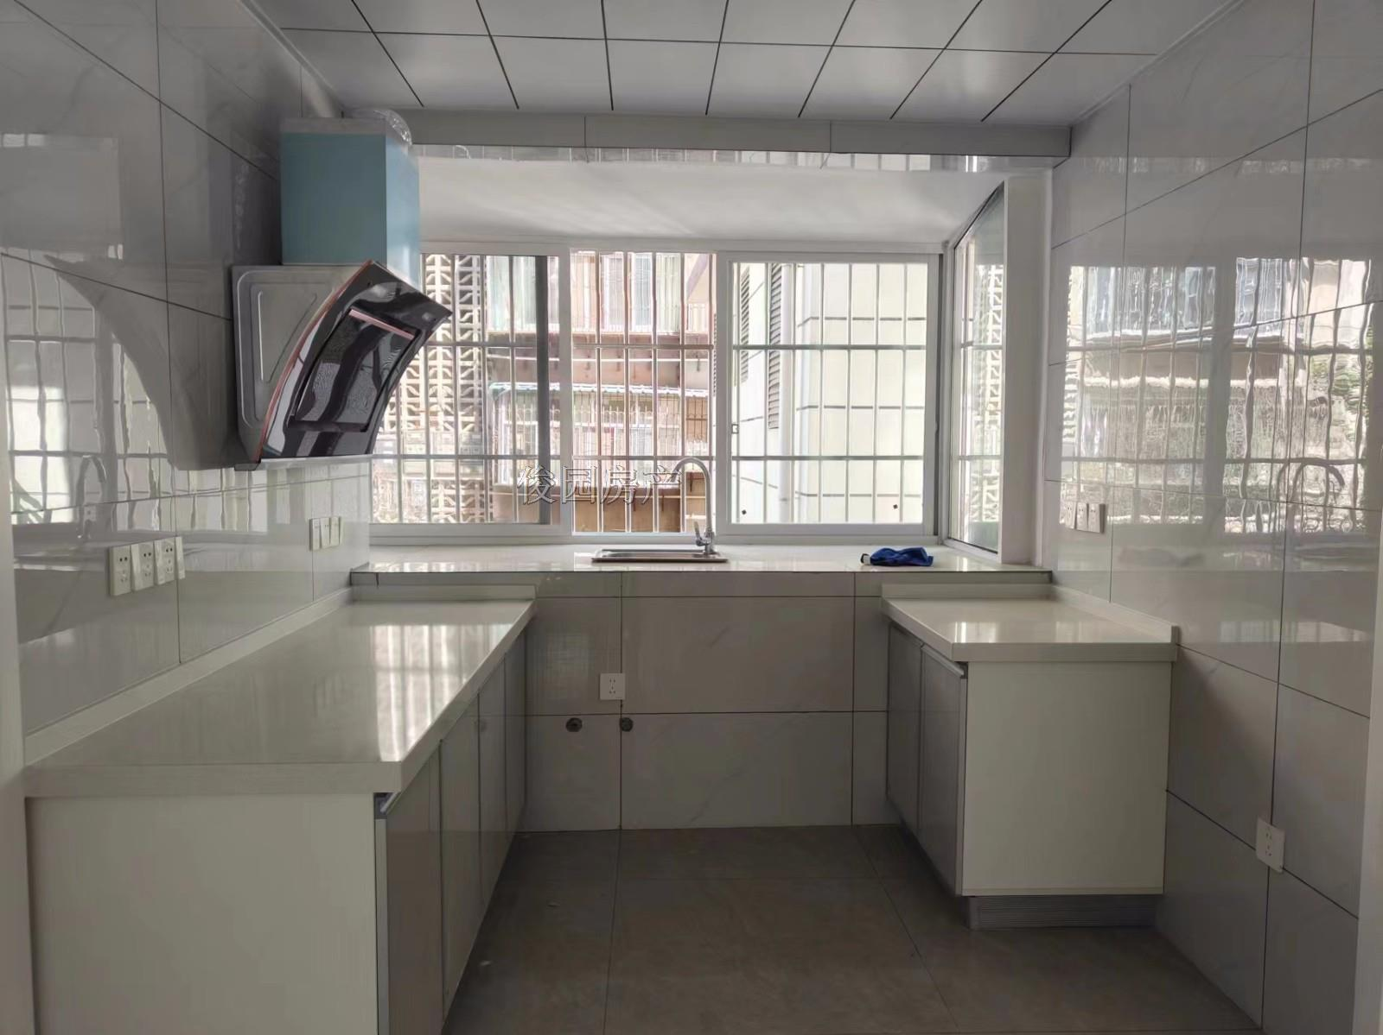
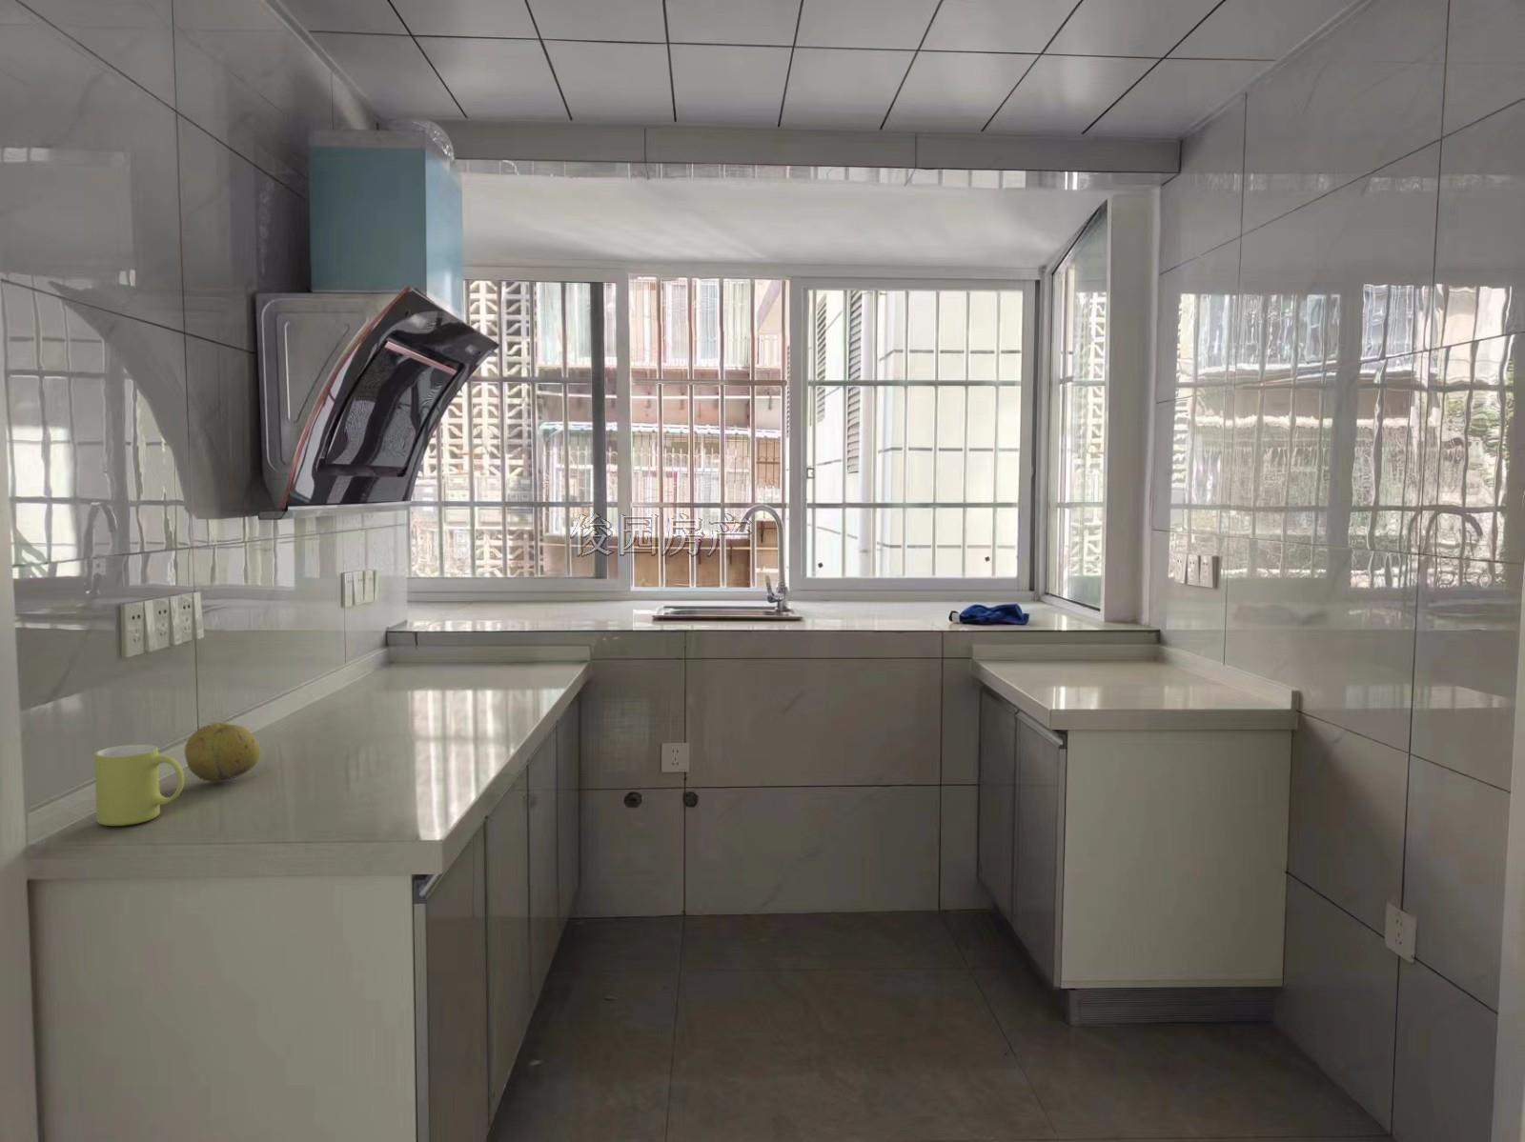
+ fruit [184,721,262,783]
+ mug [94,744,185,827]
